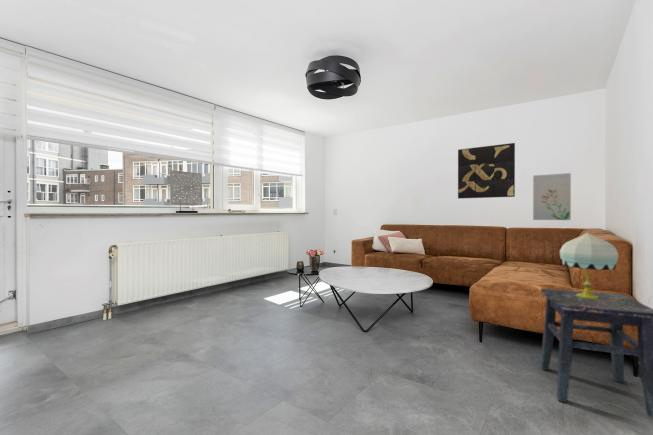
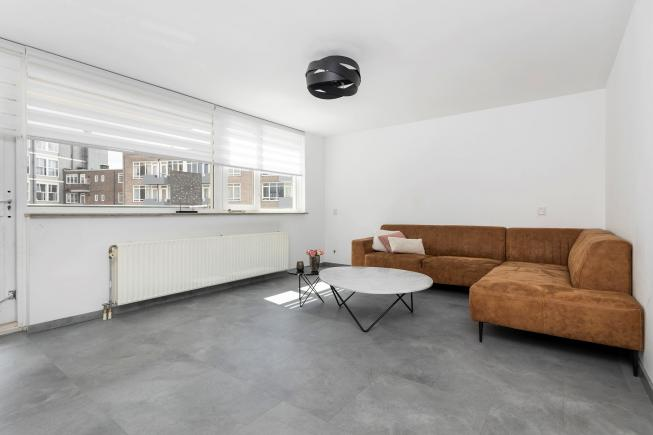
- wall art [457,142,516,199]
- wall art [532,172,572,221]
- table lamp [559,232,619,299]
- side table [540,288,653,420]
